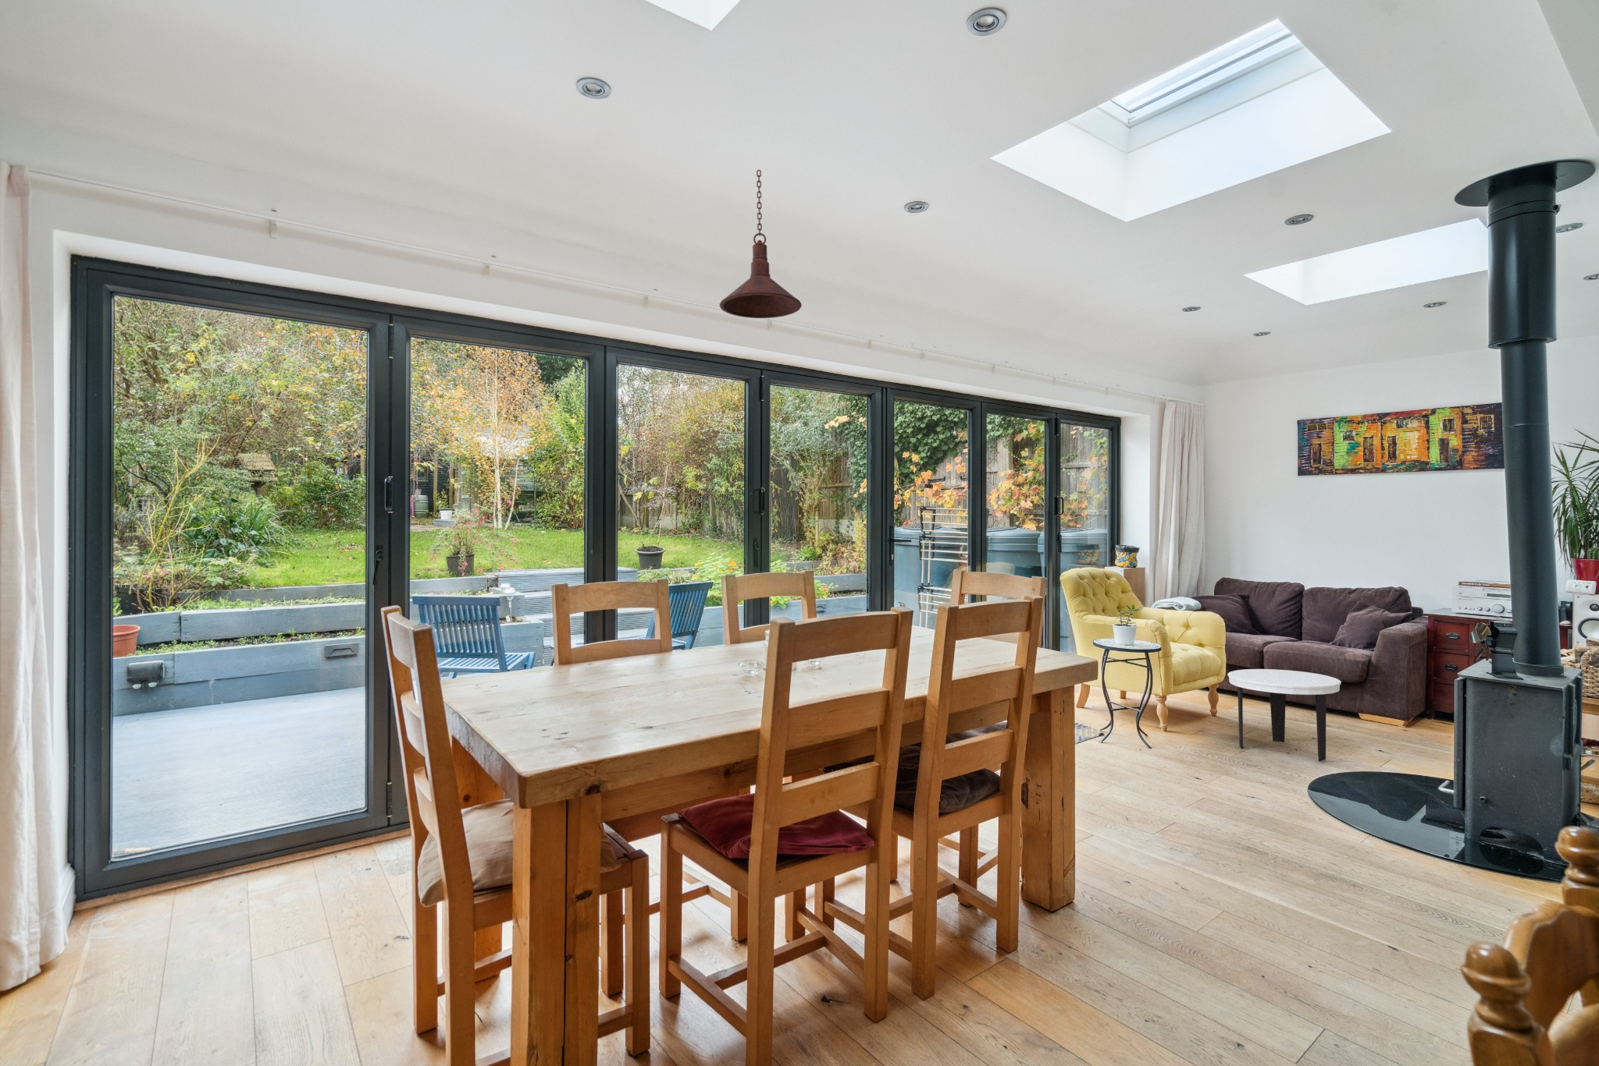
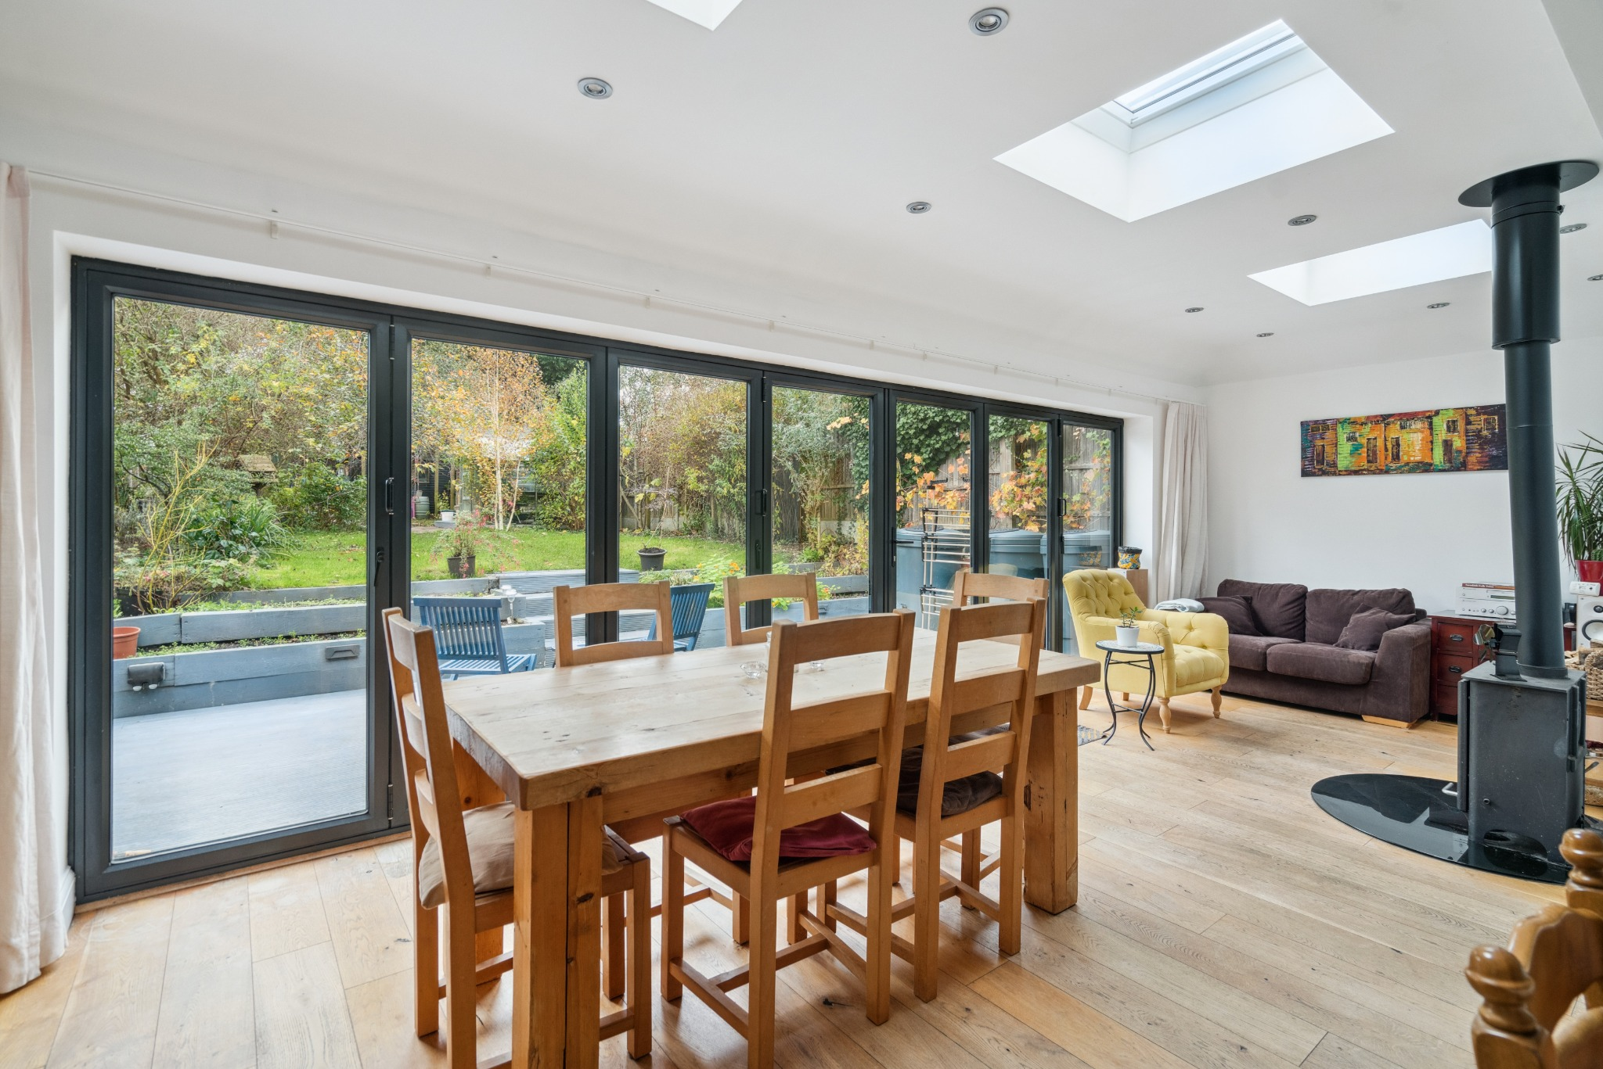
- side table [1226,669,1342,761]
- pendant light [718,169,802,319]
